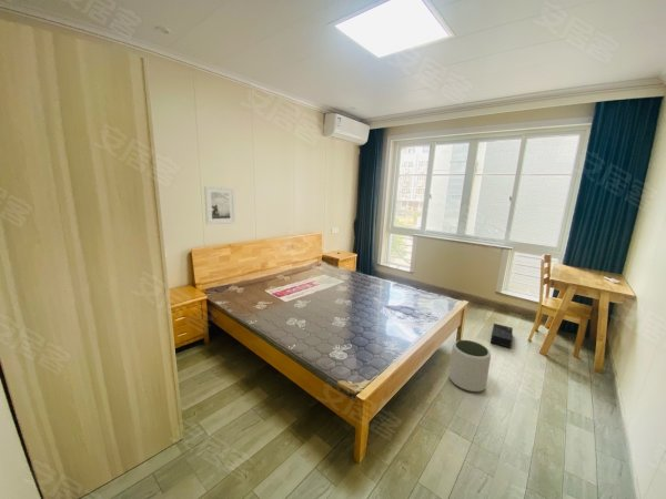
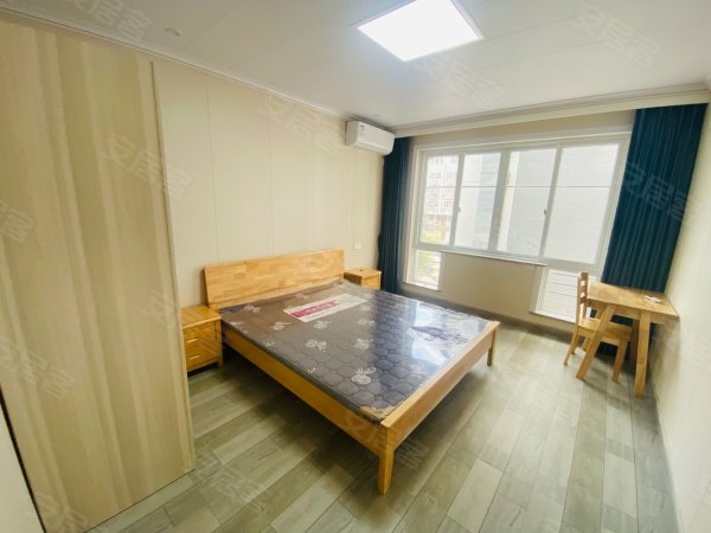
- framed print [203,185,236,225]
- shoe box [490,323,514,349]
- plant pot [448,339,492,393]
